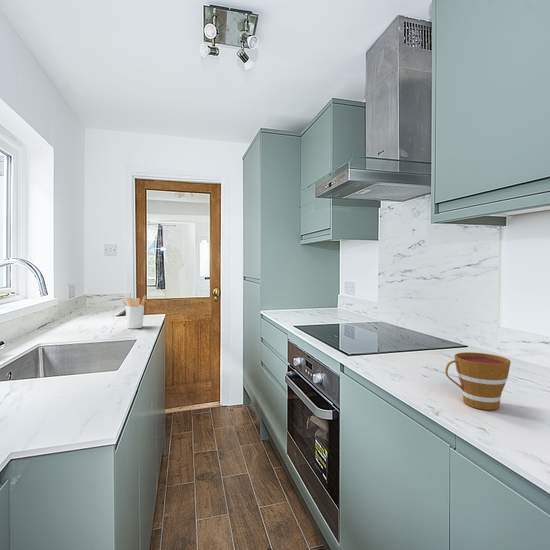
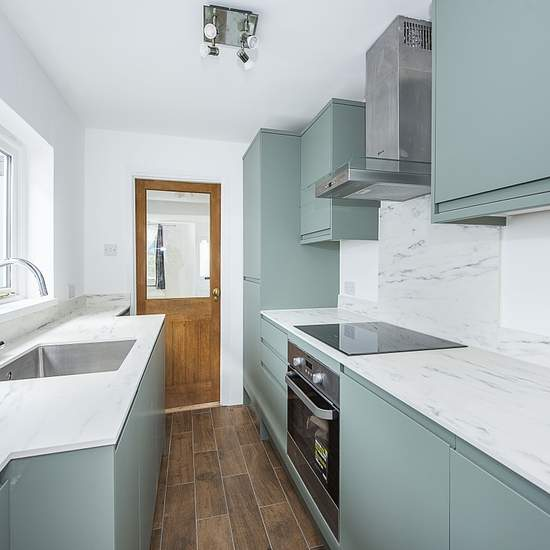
- cup [444,351,512,411]
- utensil holder [121,294,147,330]
